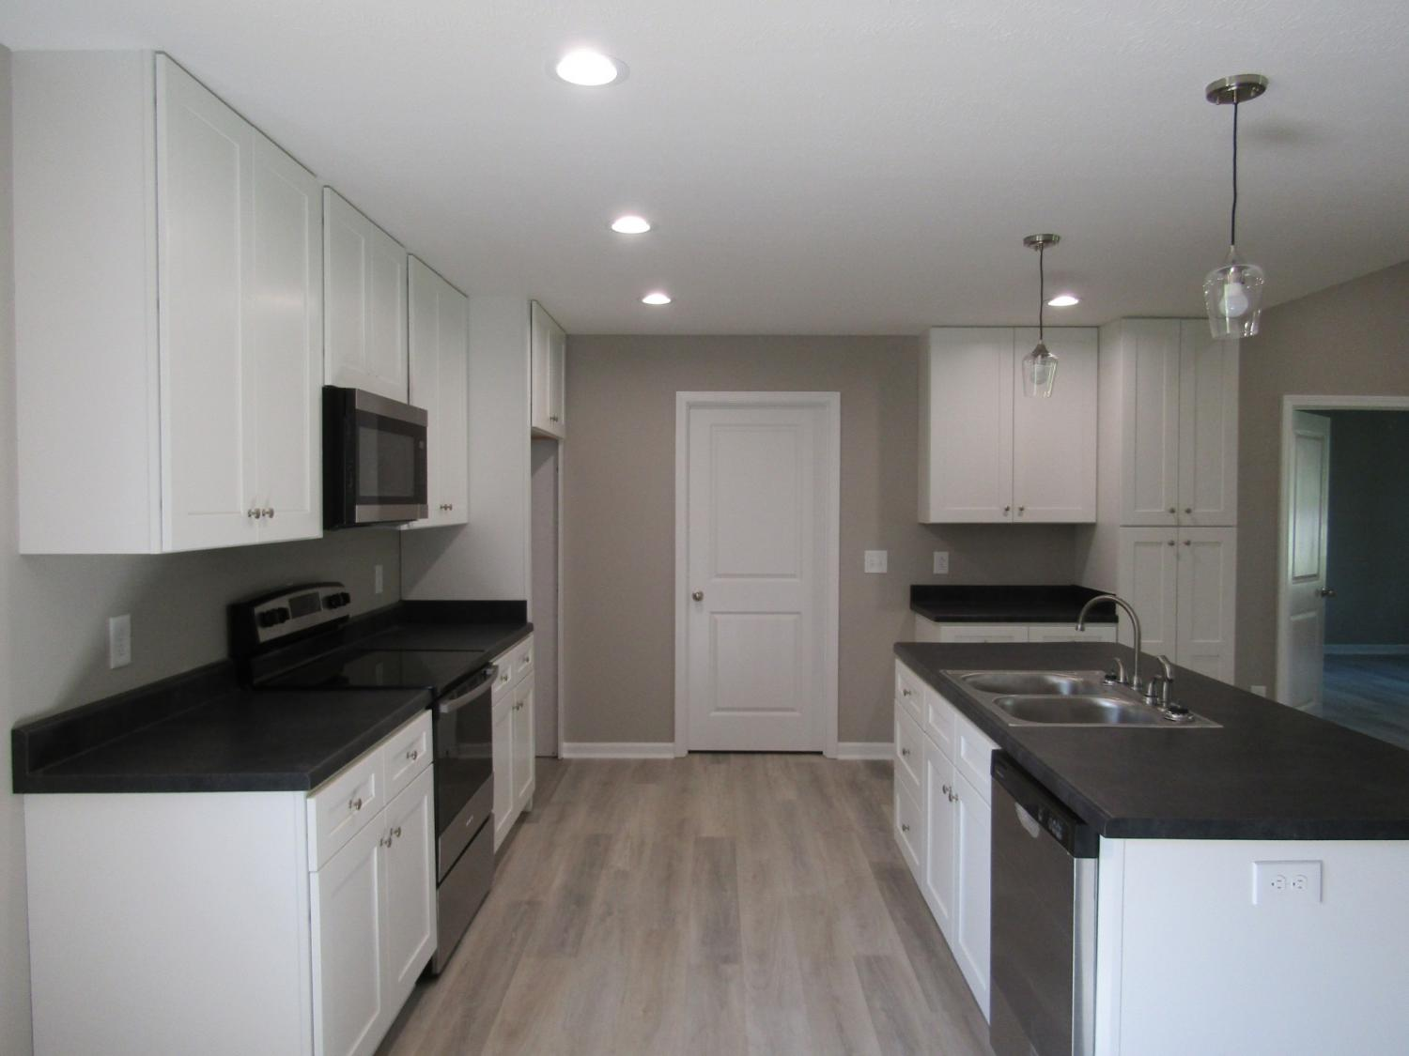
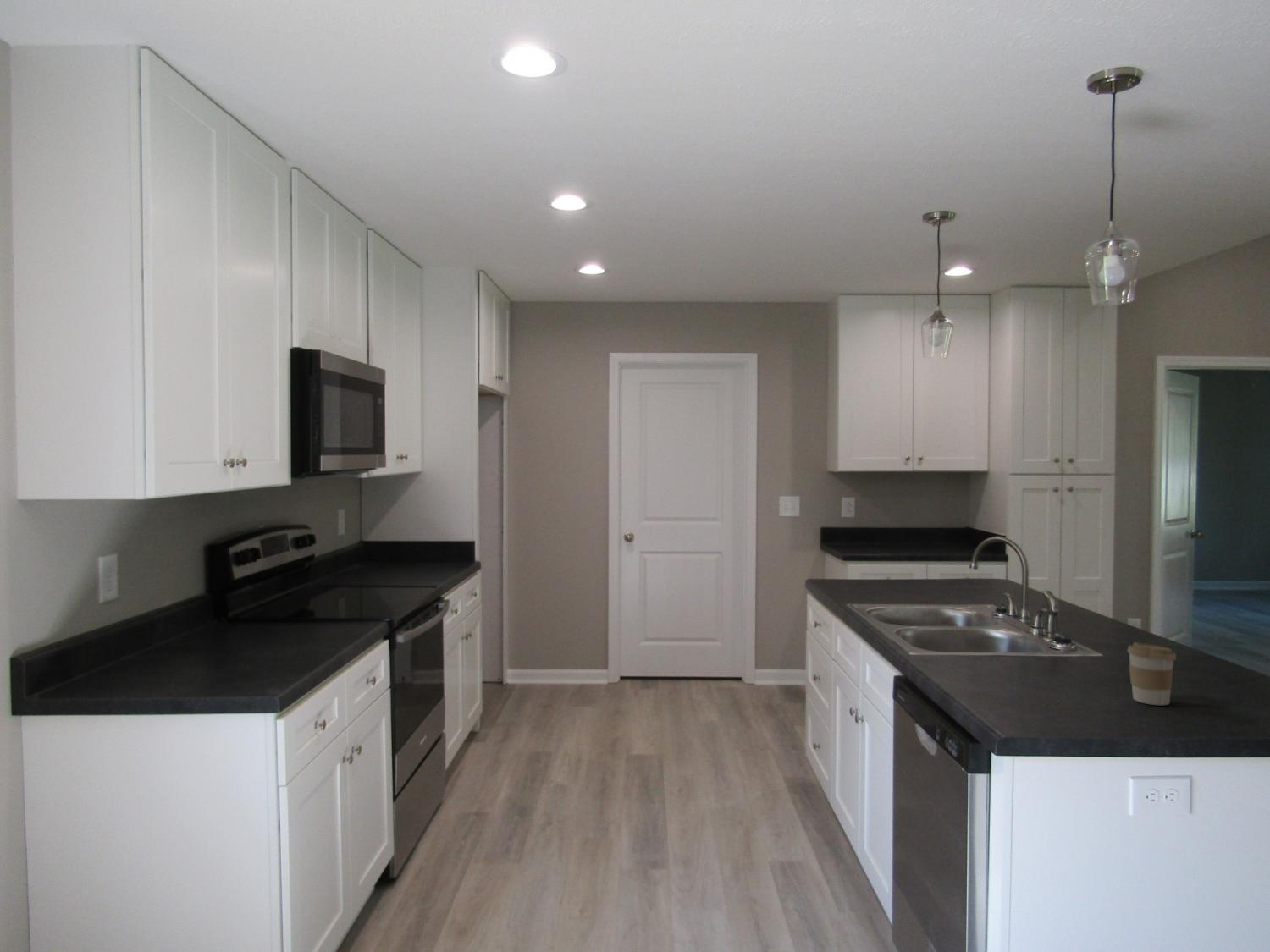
+ coffee cup [1126,641,1177,706]
